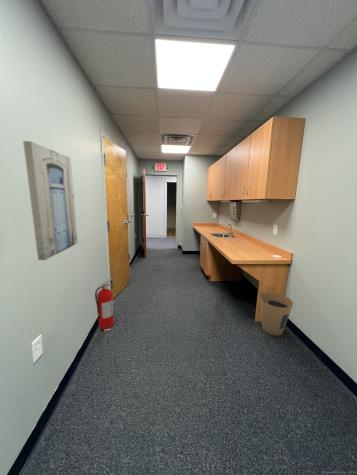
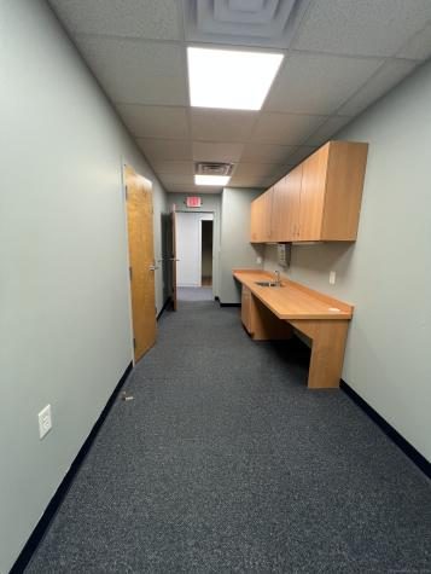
- wall art [22,140,79,261]
- trash can [259,291,294,337]
- fire extinguisher [94,278,115,330]
